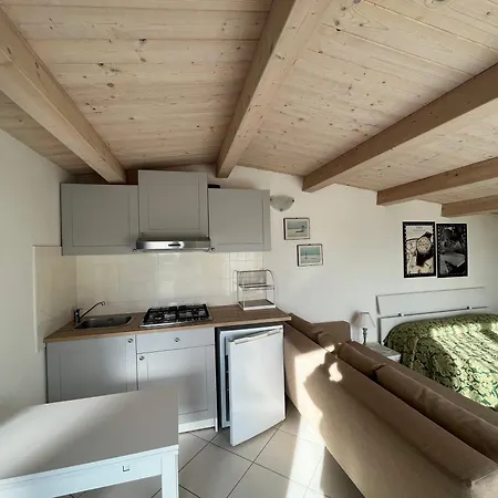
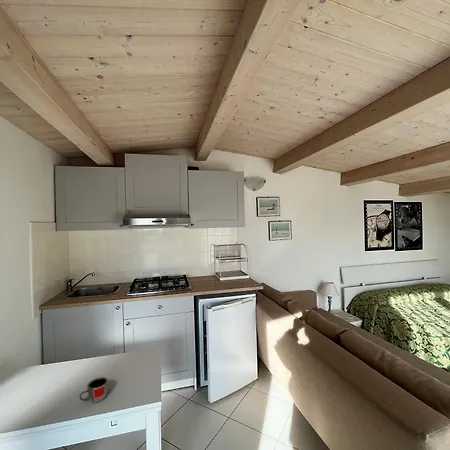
+ mug [78,376,109,403]
